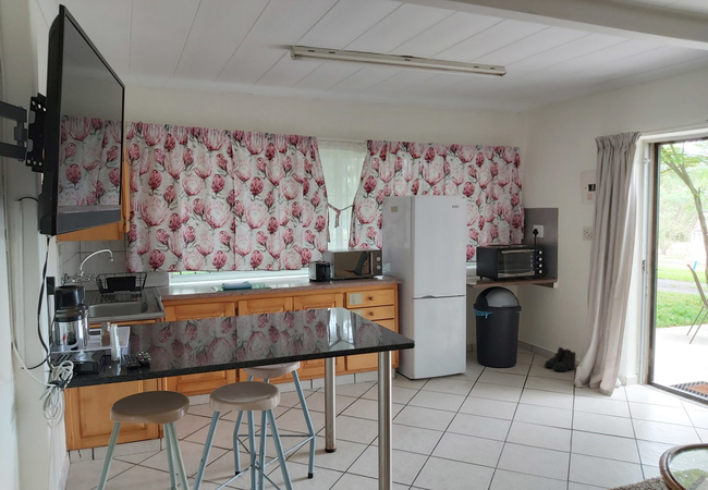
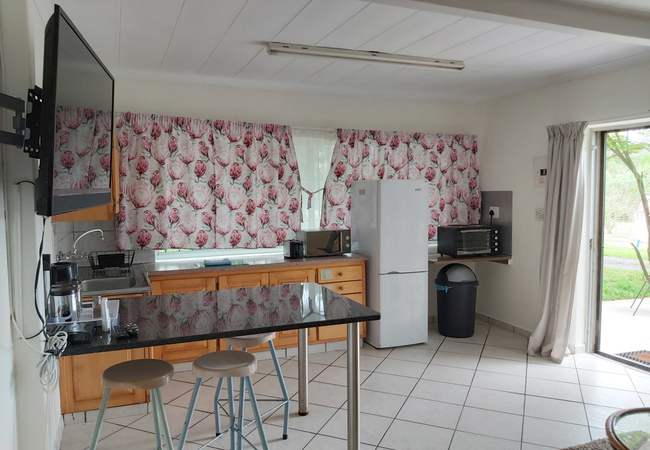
- boots [544,346,577,372]
